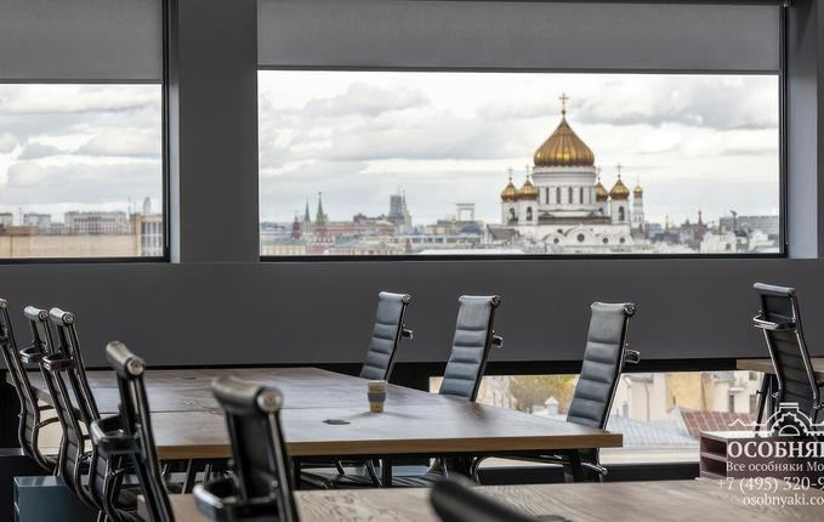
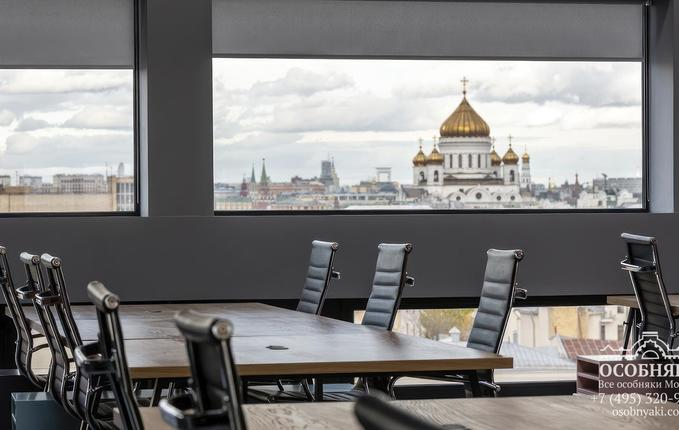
- coffee cup [364,379,388,413]
